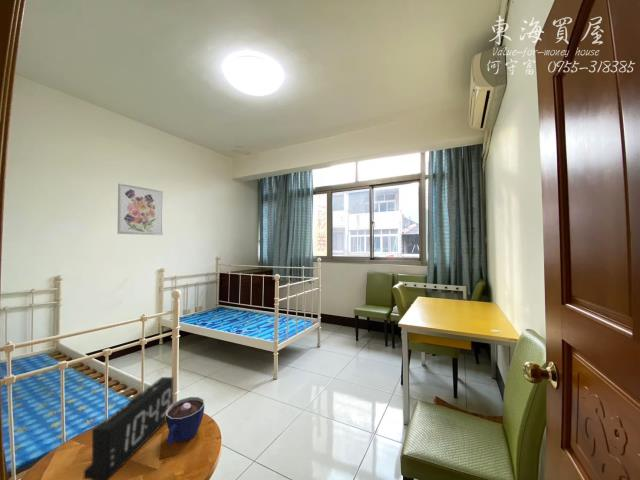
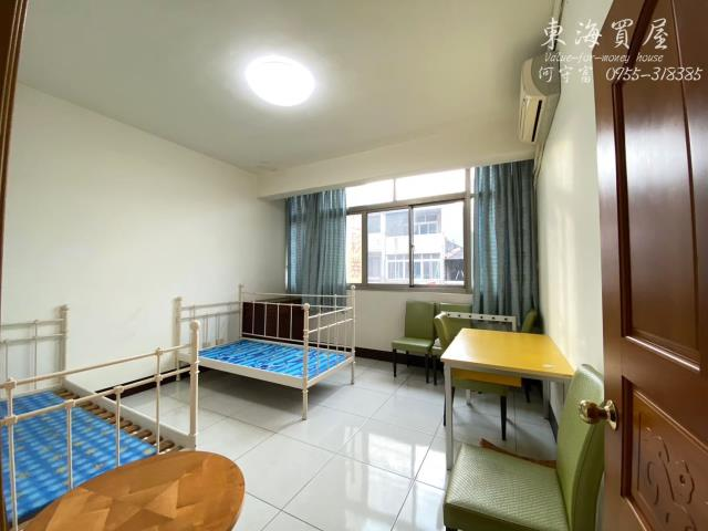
- wall art [117,182,164,236]
- alarm clock [82,376,174,480]
- cup [166,396,205,446]
